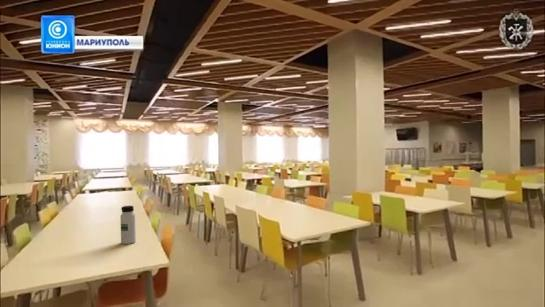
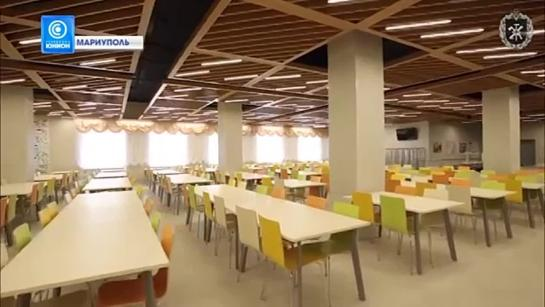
- water bottle [119,205,137,245]
